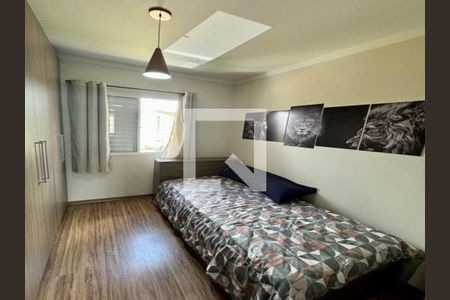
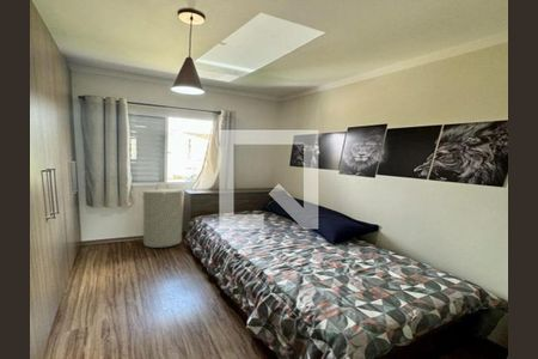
+ laundry hamper [137,181,187,249]
